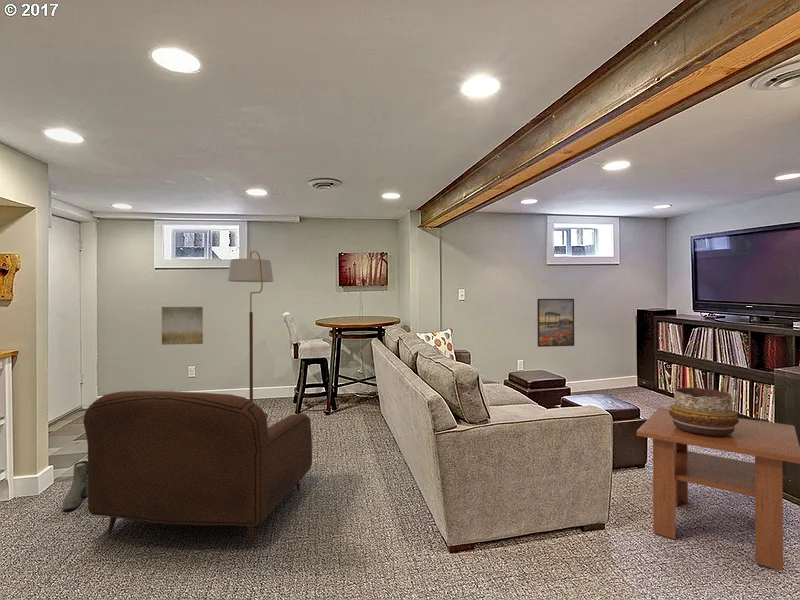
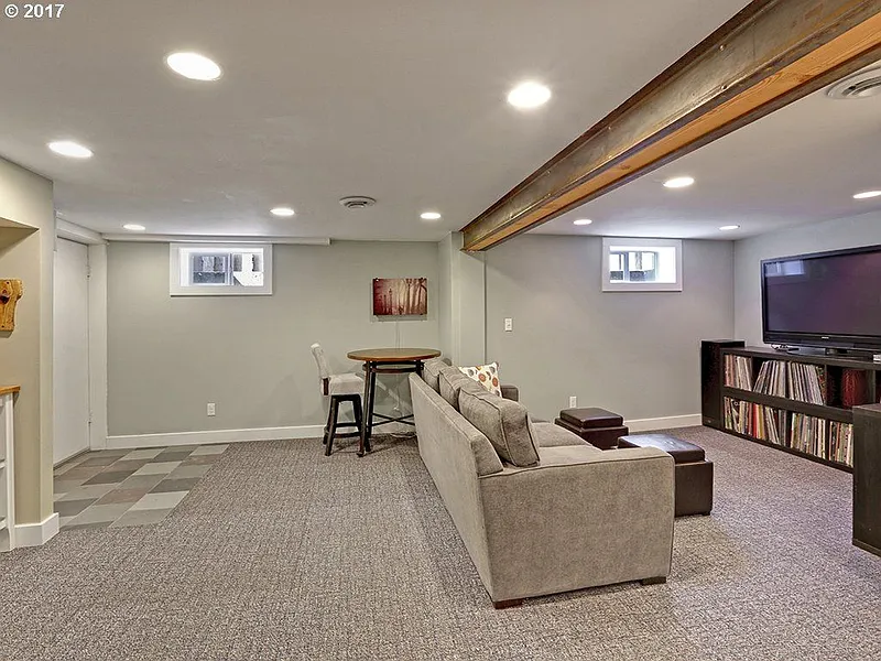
- floor lamp [227,250,274,418]
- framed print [536,298,575,348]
- coffee table [636,407,800,572]
- armchair [82,390,313,546]
- decorative bowl [669,387,739,436]
- wall art [161,306,204,346]
- boots [62,460,88,511]
